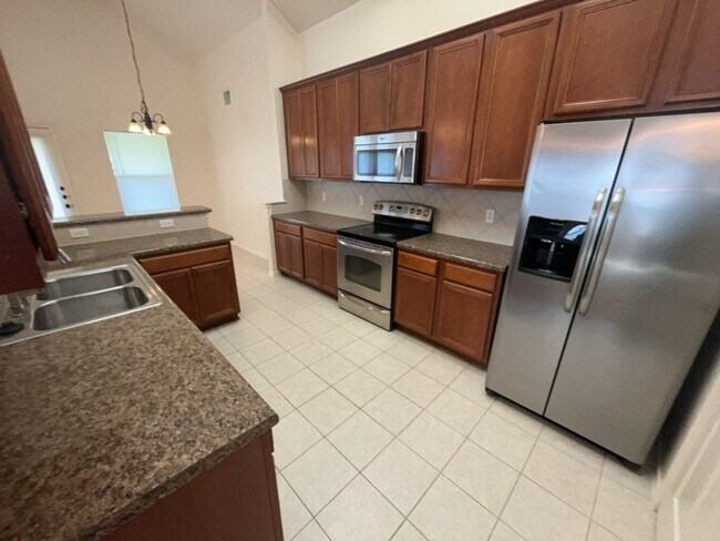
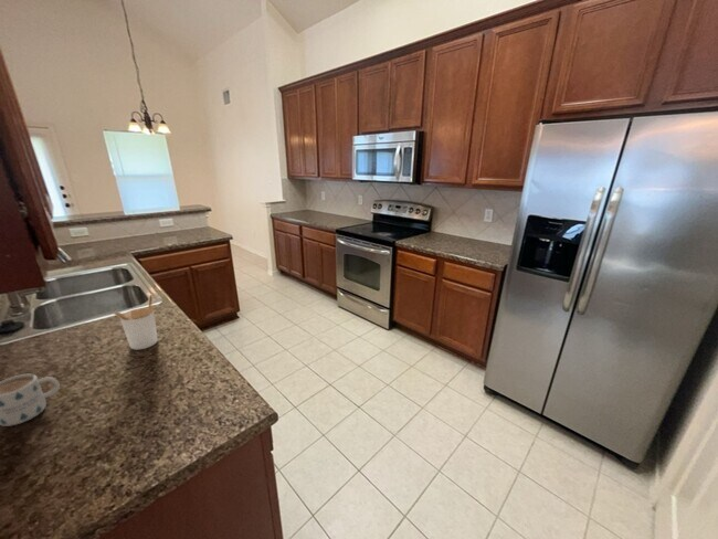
+ mug [0,373,61,427]
+ utensil holder [112,293,159,351]
